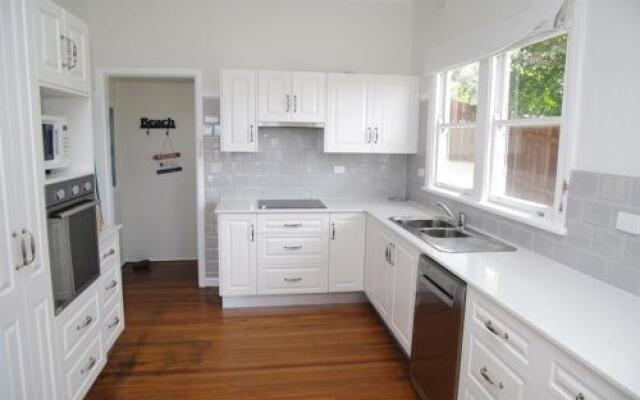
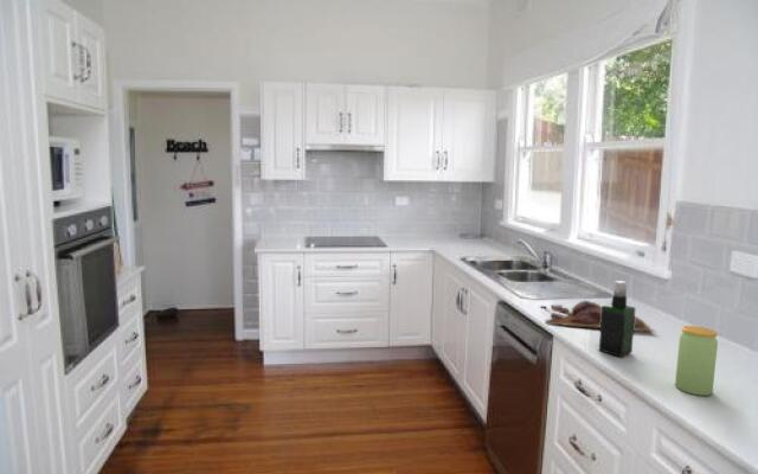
+ spray bottle [598,280,637,358]
+ cutting board [539,300,657,333]
+ jar [674,325,719,397]
